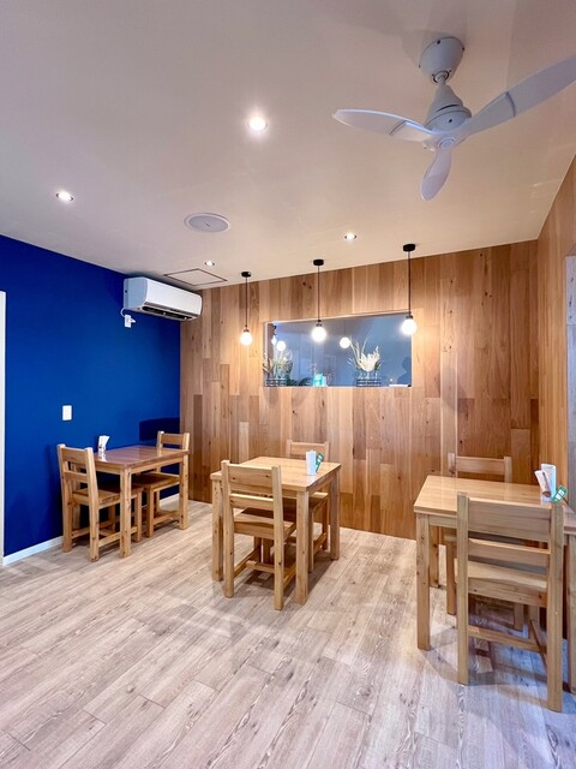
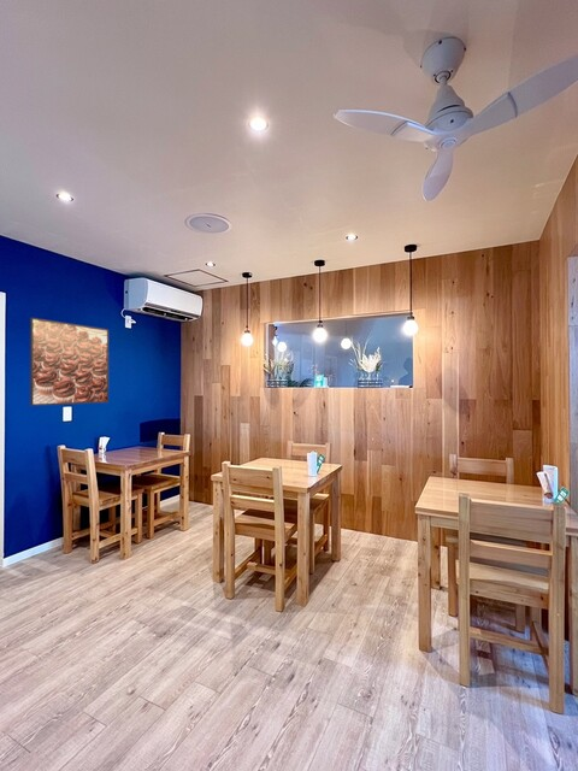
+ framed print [29,317,110,407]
